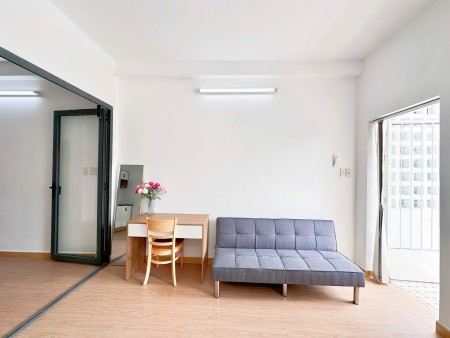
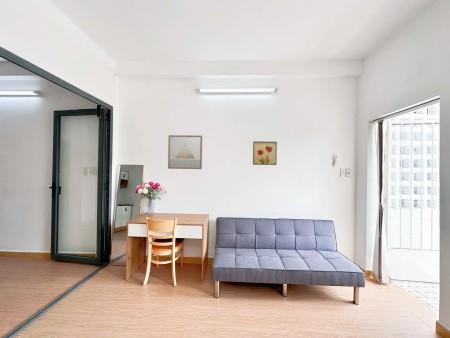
+ wall art [252,140,278,166]
+ wall art [167,134,203,170]
